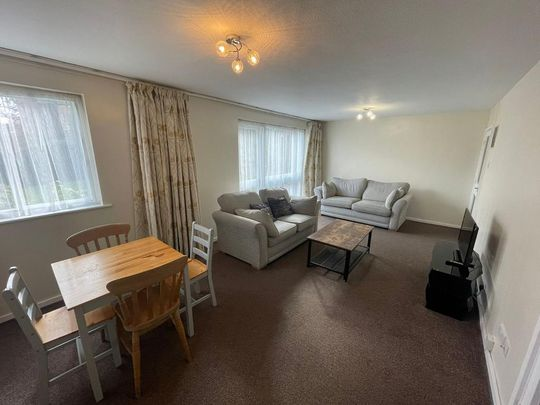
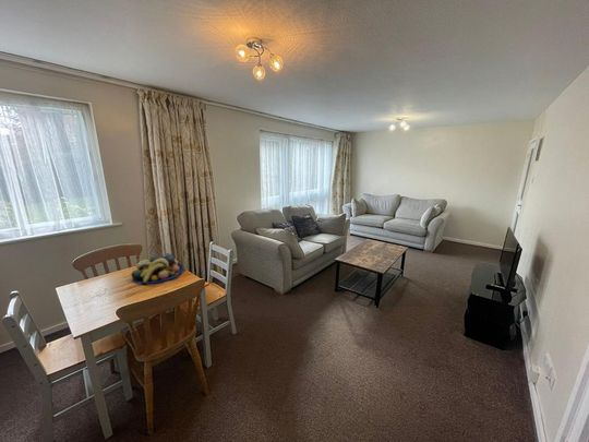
+ fruit bowl [131,252,185,285]
